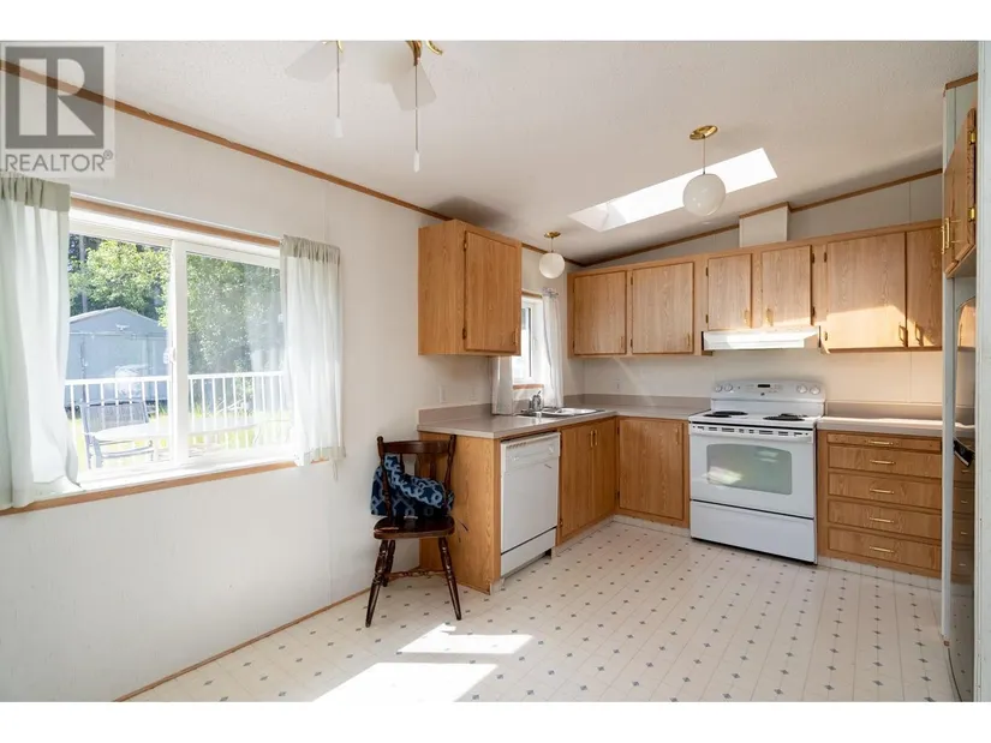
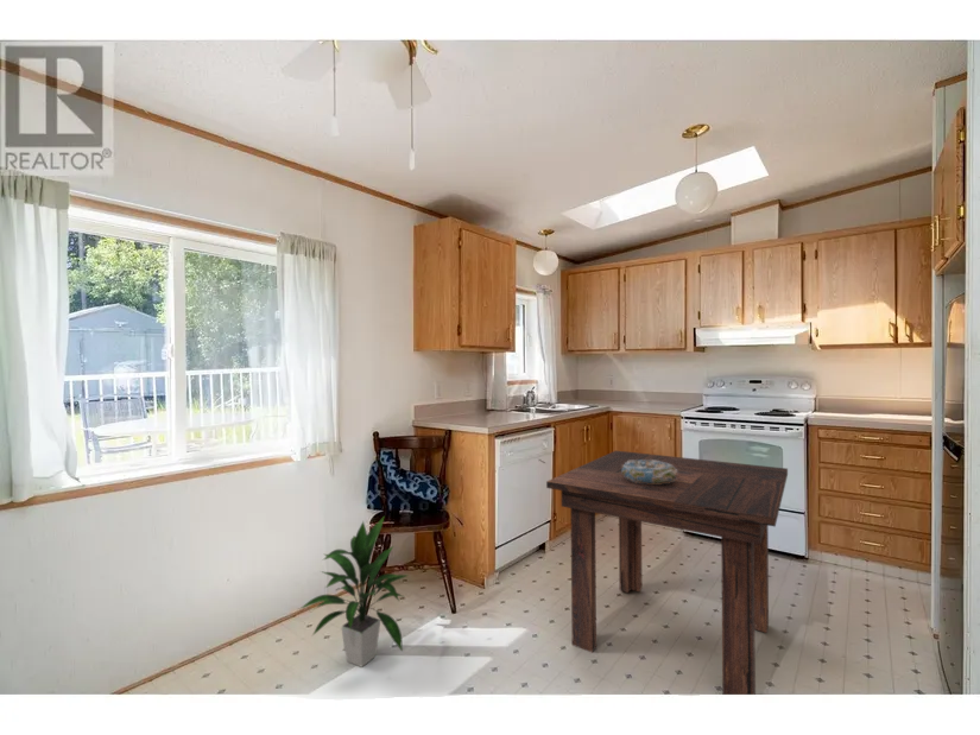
+ dining table [545,450,789,696]
+ indoor plant [298,517,410,669]
+ decorative bowl [621,460,677,484]
